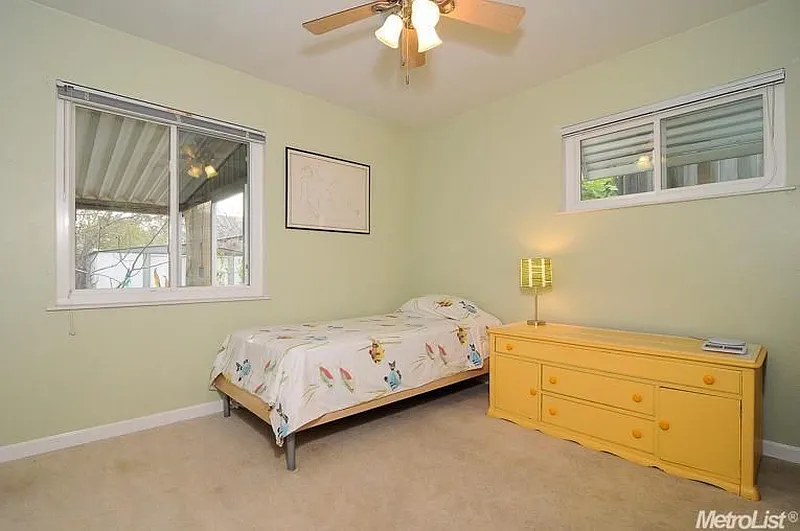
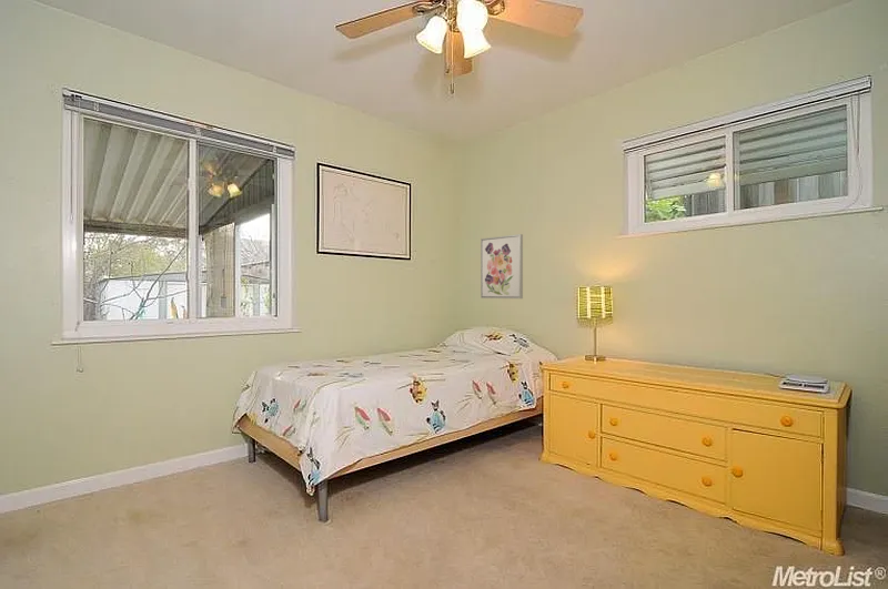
+ wall art [480,233,524,299]
